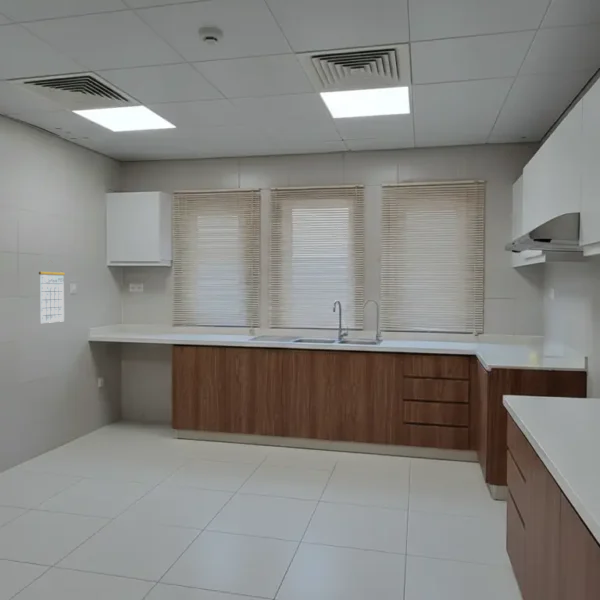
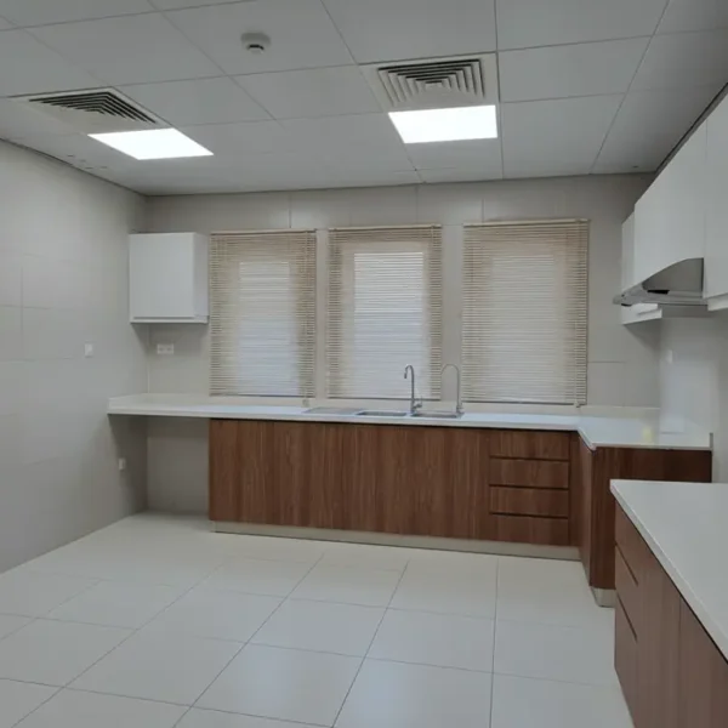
- calendar [38,259,66,324]
